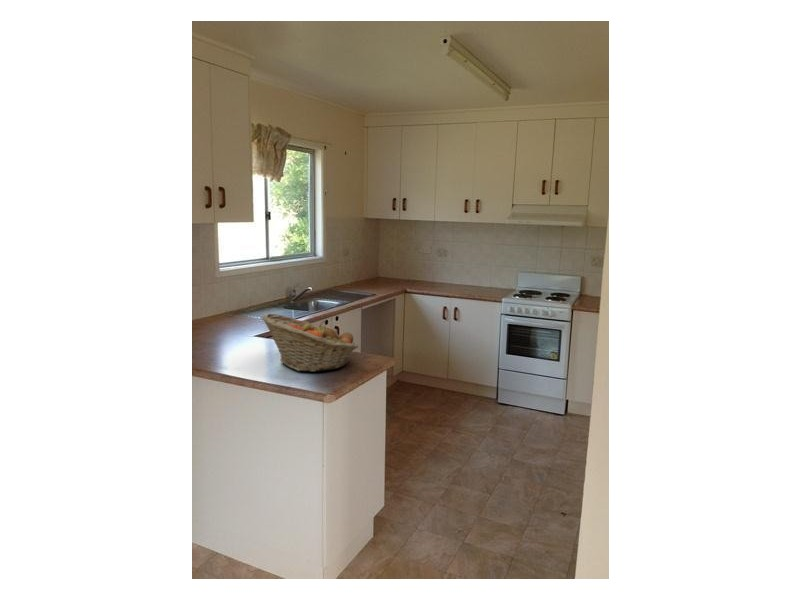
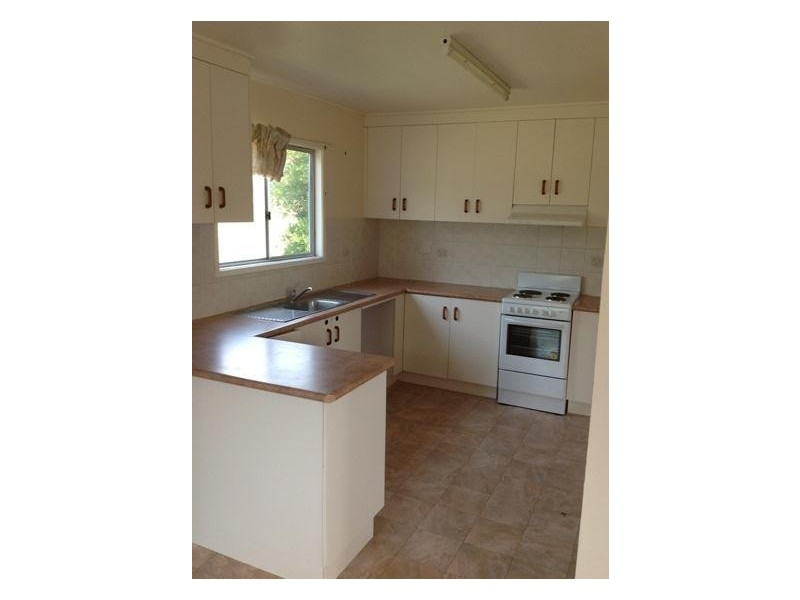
- fruit basket [260,313,359,373]
